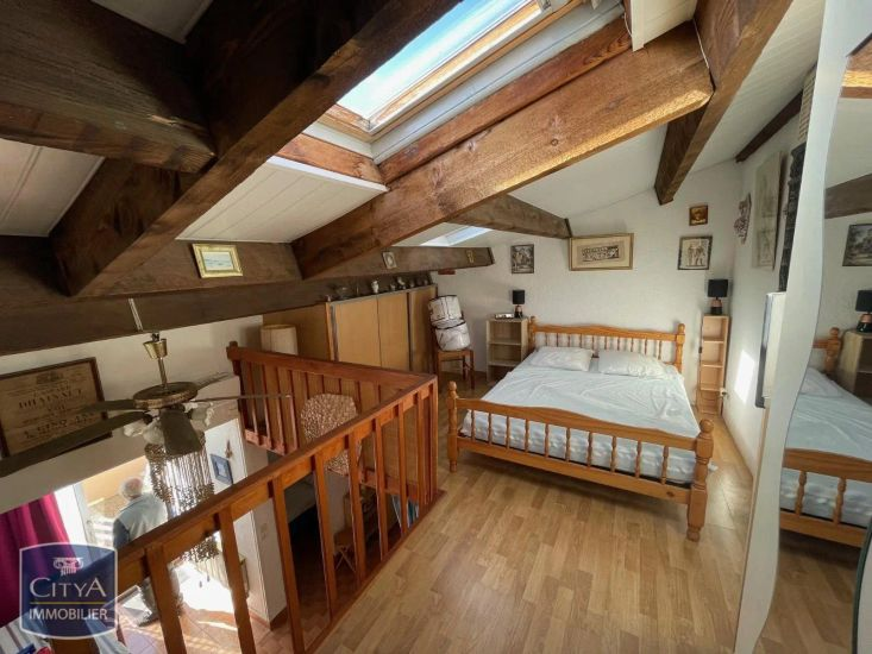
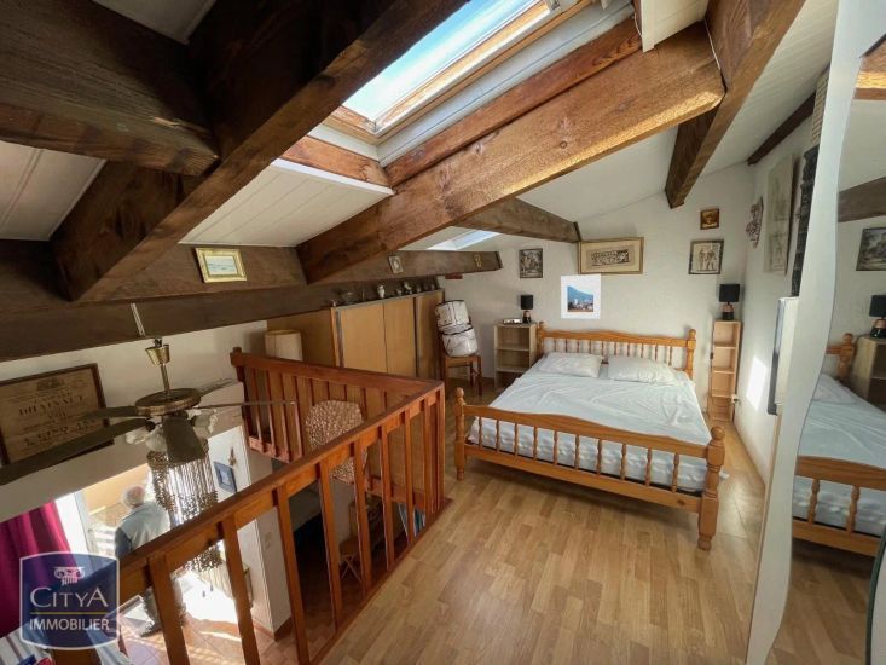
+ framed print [560,273,602,319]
